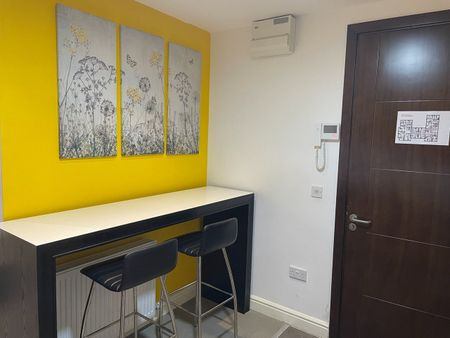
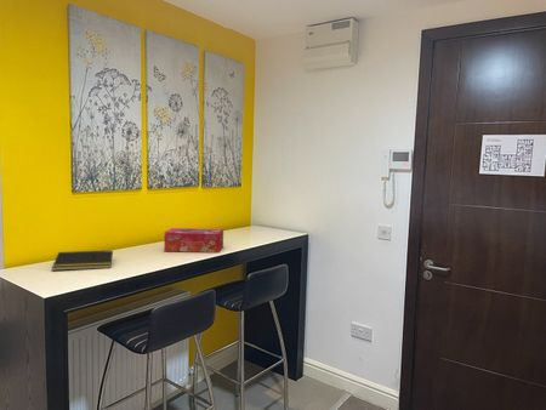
+ notepad [51,250,114,272]
+ tissue box [163,227,224,254]
